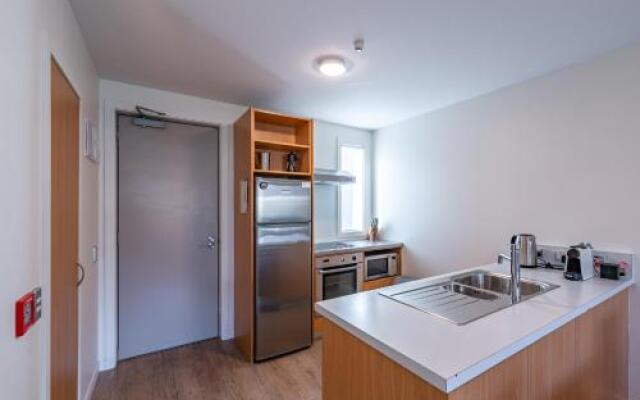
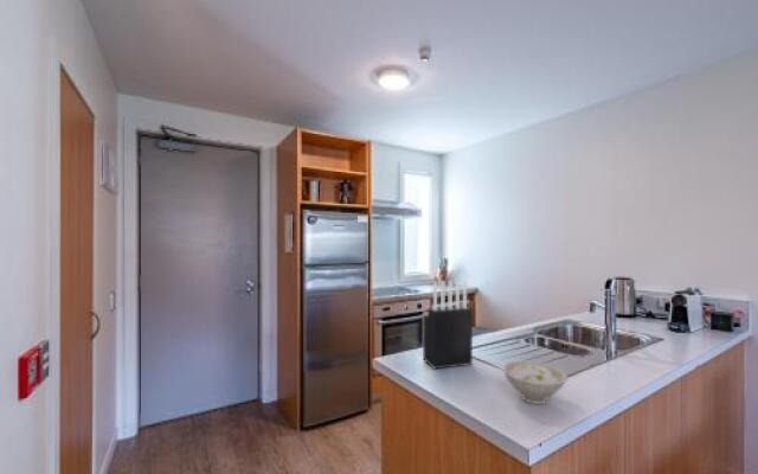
+ bowl [502,359,568,405]
+ knife block [422,278,474,371]
